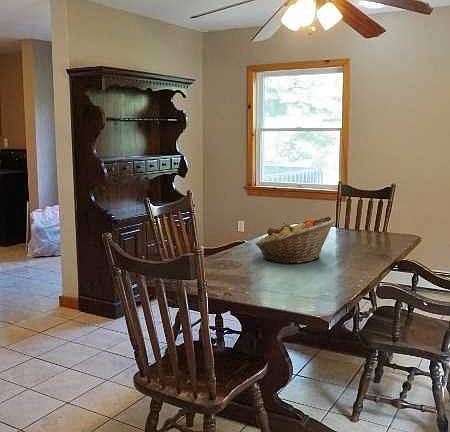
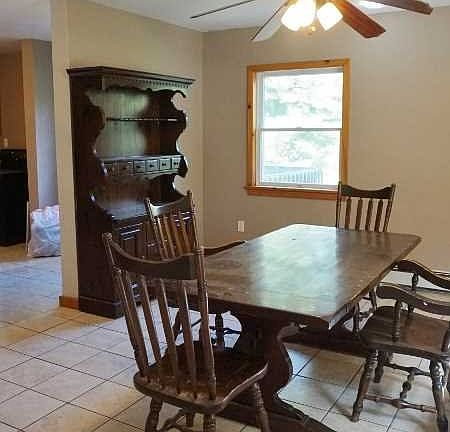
- fruit basket [254,215,336,265]
